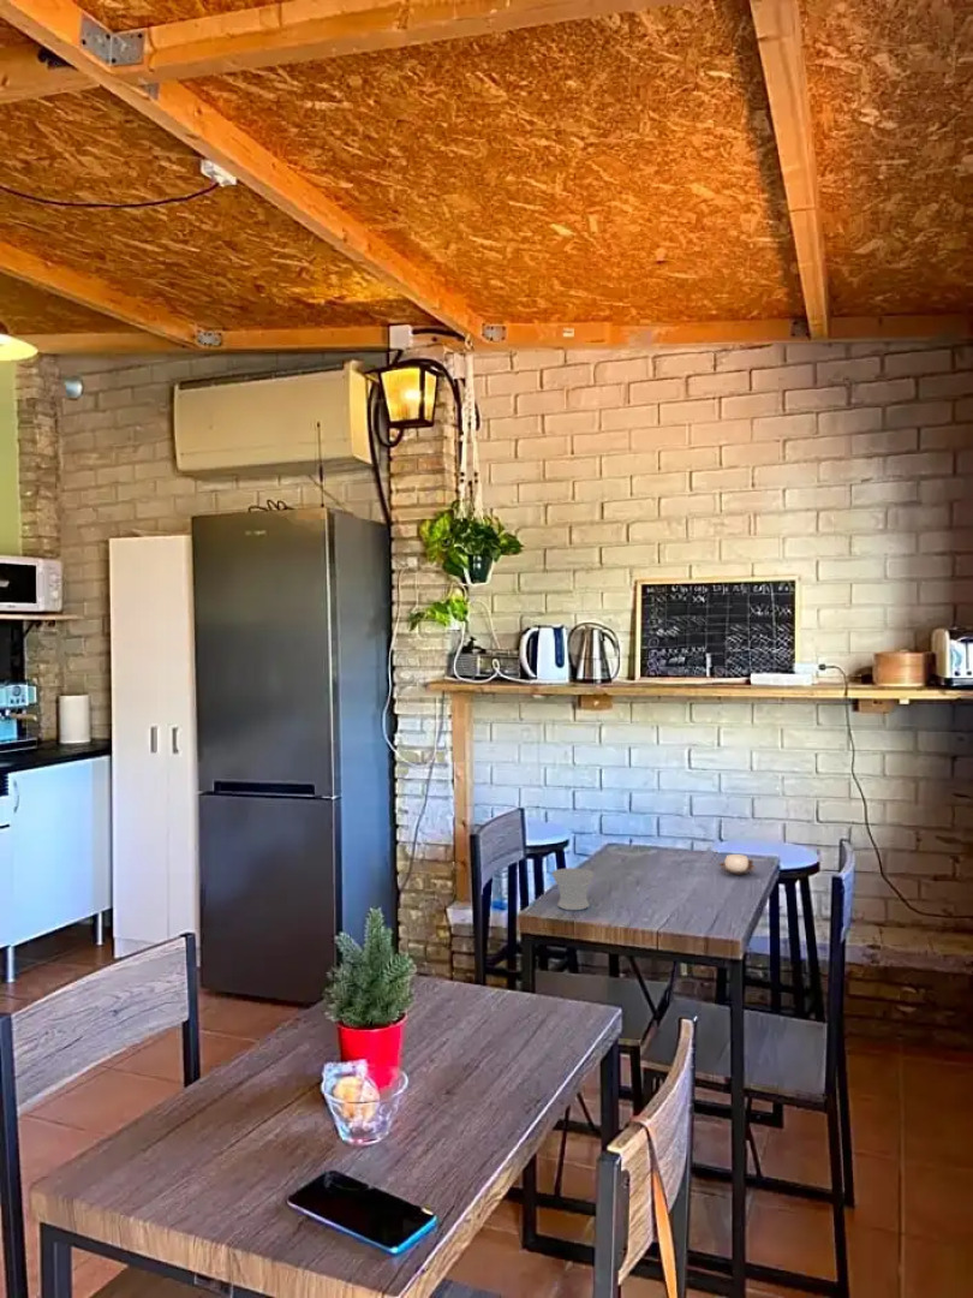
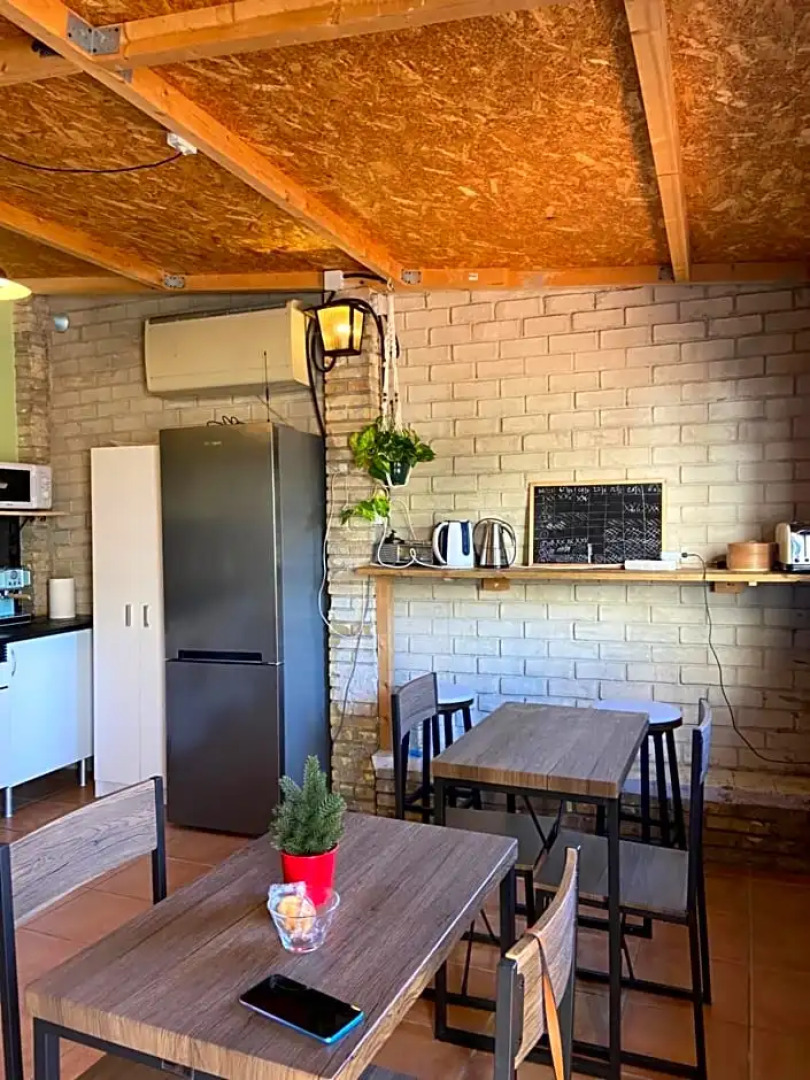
- cup [550,867,596,911]
- cup [717,853,757,876]
